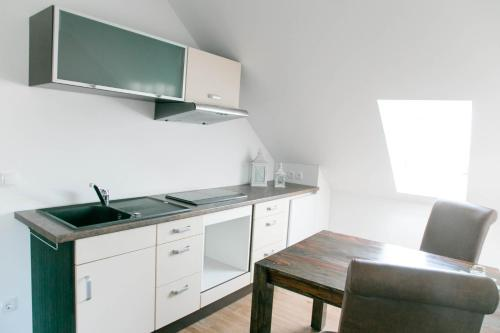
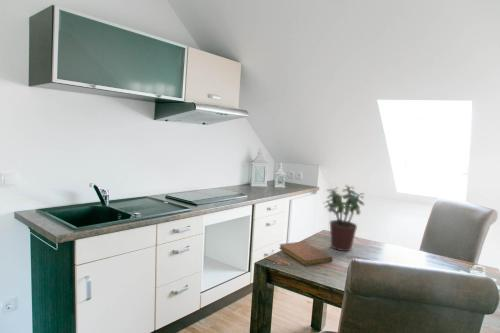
+ potted plant [323,184,365,252]
+ notebook [278,241,334,267]
